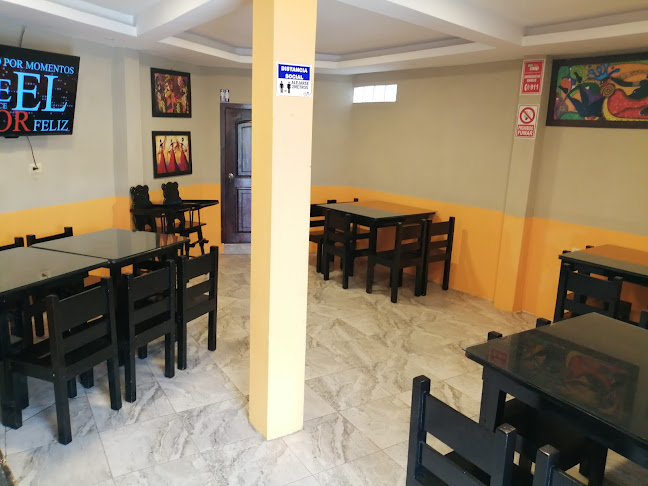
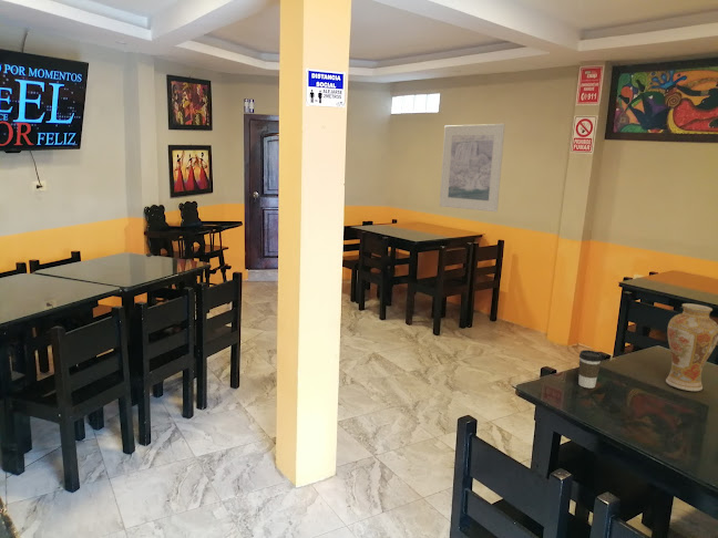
+ coffee cup [577,349,603,389]
+ vase [665,302,718,392]
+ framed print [439,123,506,213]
